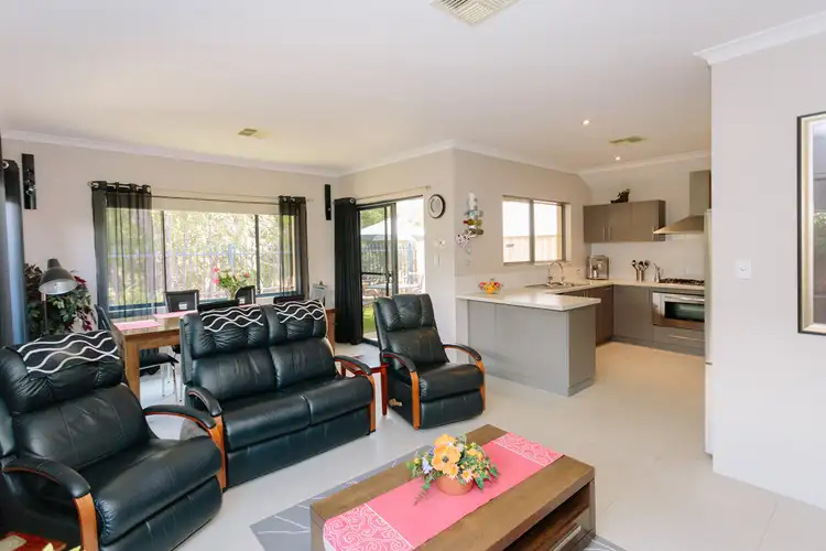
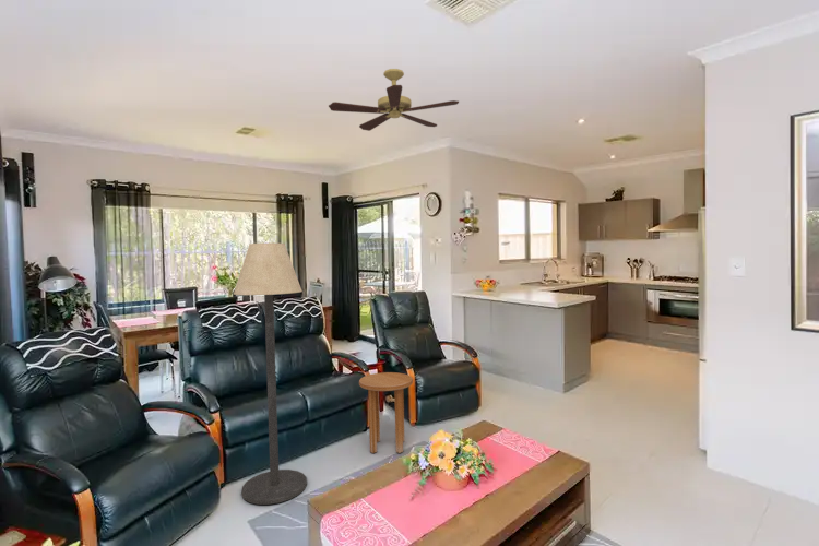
+ side table [358,371,414,454]
+ floor lamp [233,242,308,506]
+ ceiling fan [328,68,460,132]
